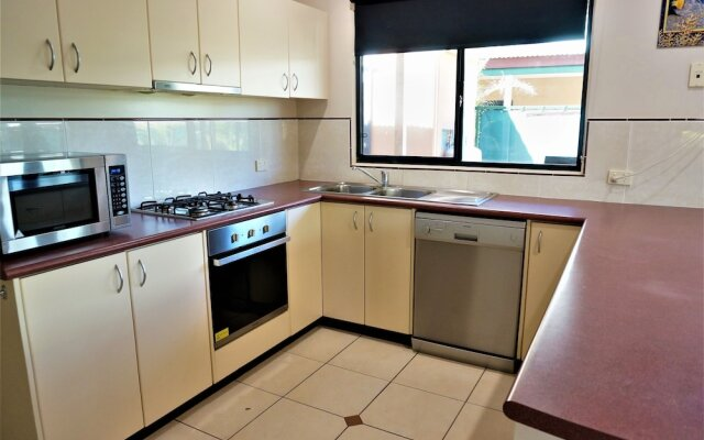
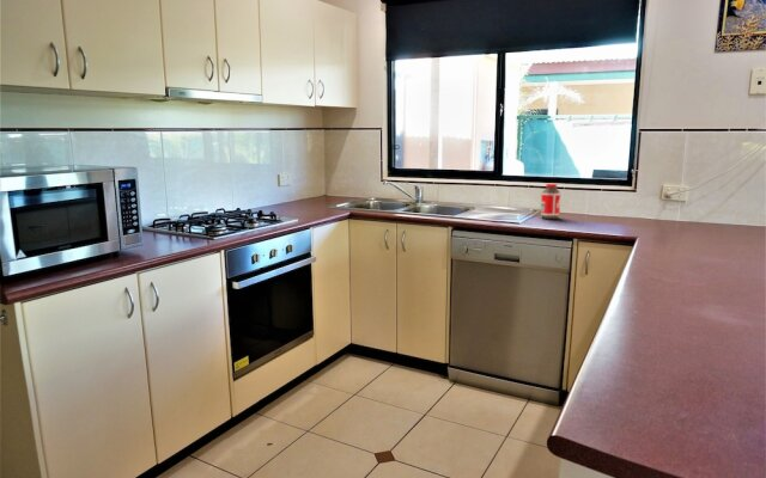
+ bottle [540,183,561,220]
